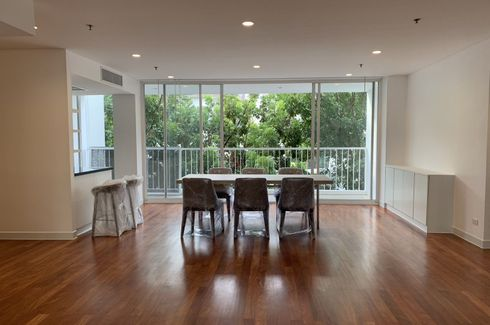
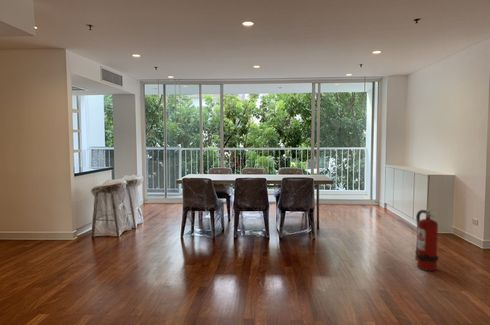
+ fire extinguisher [414,208,439,272]
